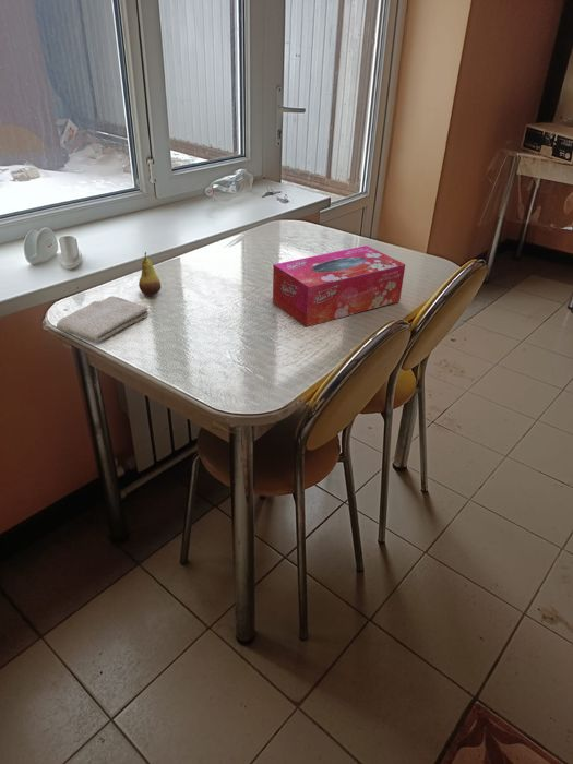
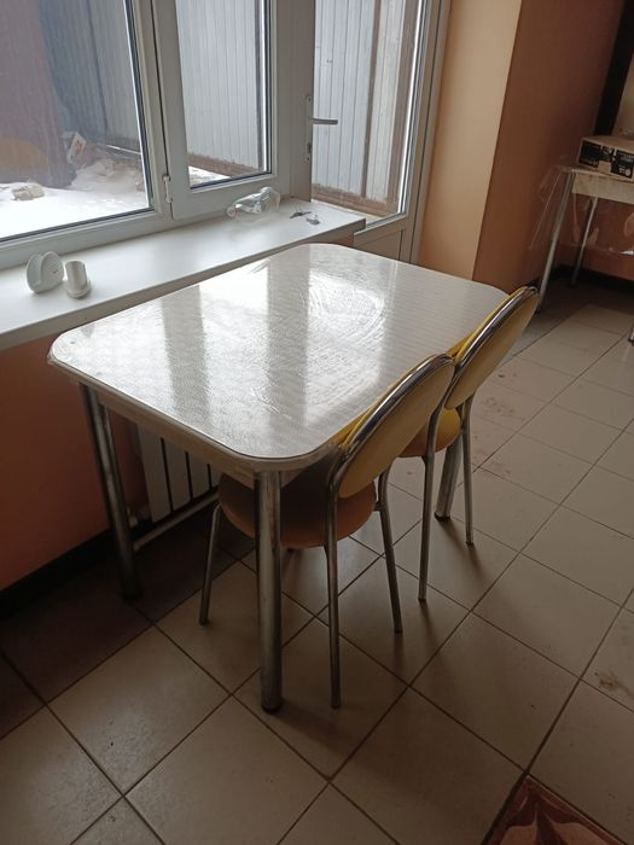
- tissue box [272,244,406,327]
- fruit [138,251,162,297]
- washcloth [56,295,150,344]
